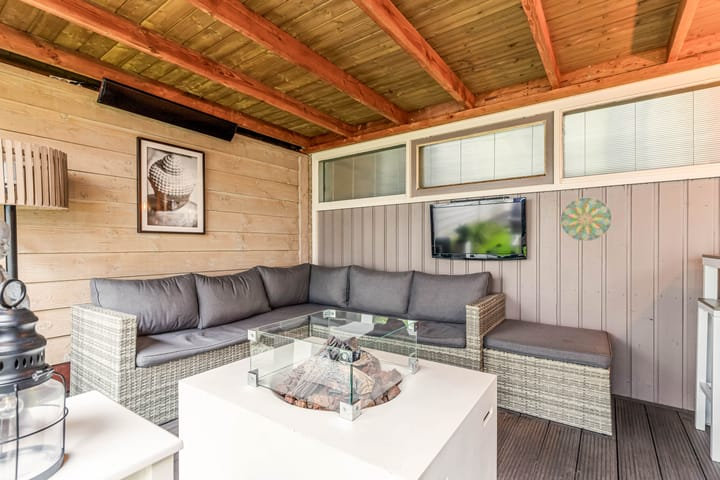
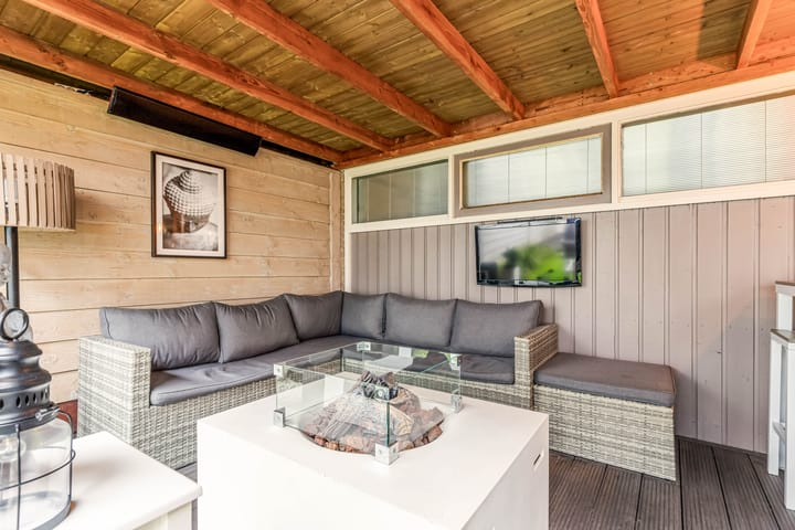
- decorative plate [559,196,613,242]
